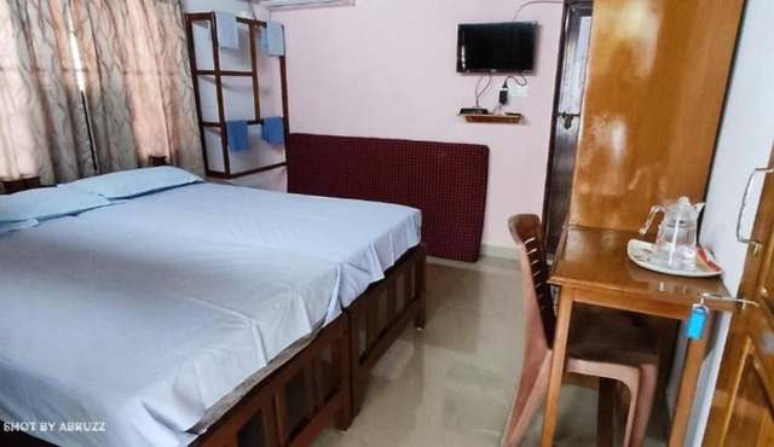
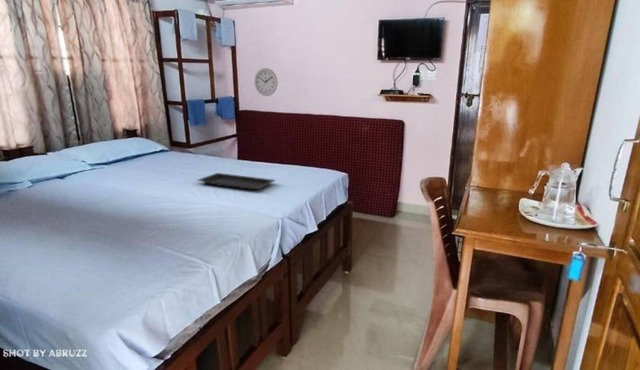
+ serving tray [196,172,277,191]
+ wall clock [254,67,278,97]
